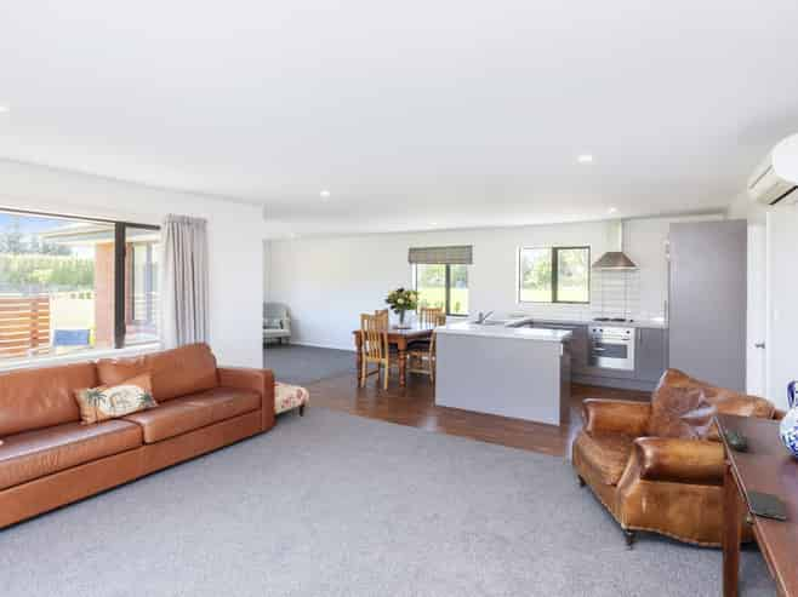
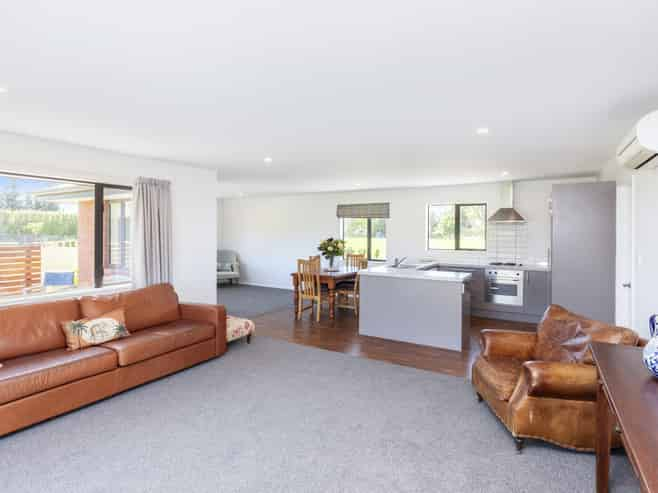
- smartphone [745,489,787,521]
- remote control [724,429,748,452]
